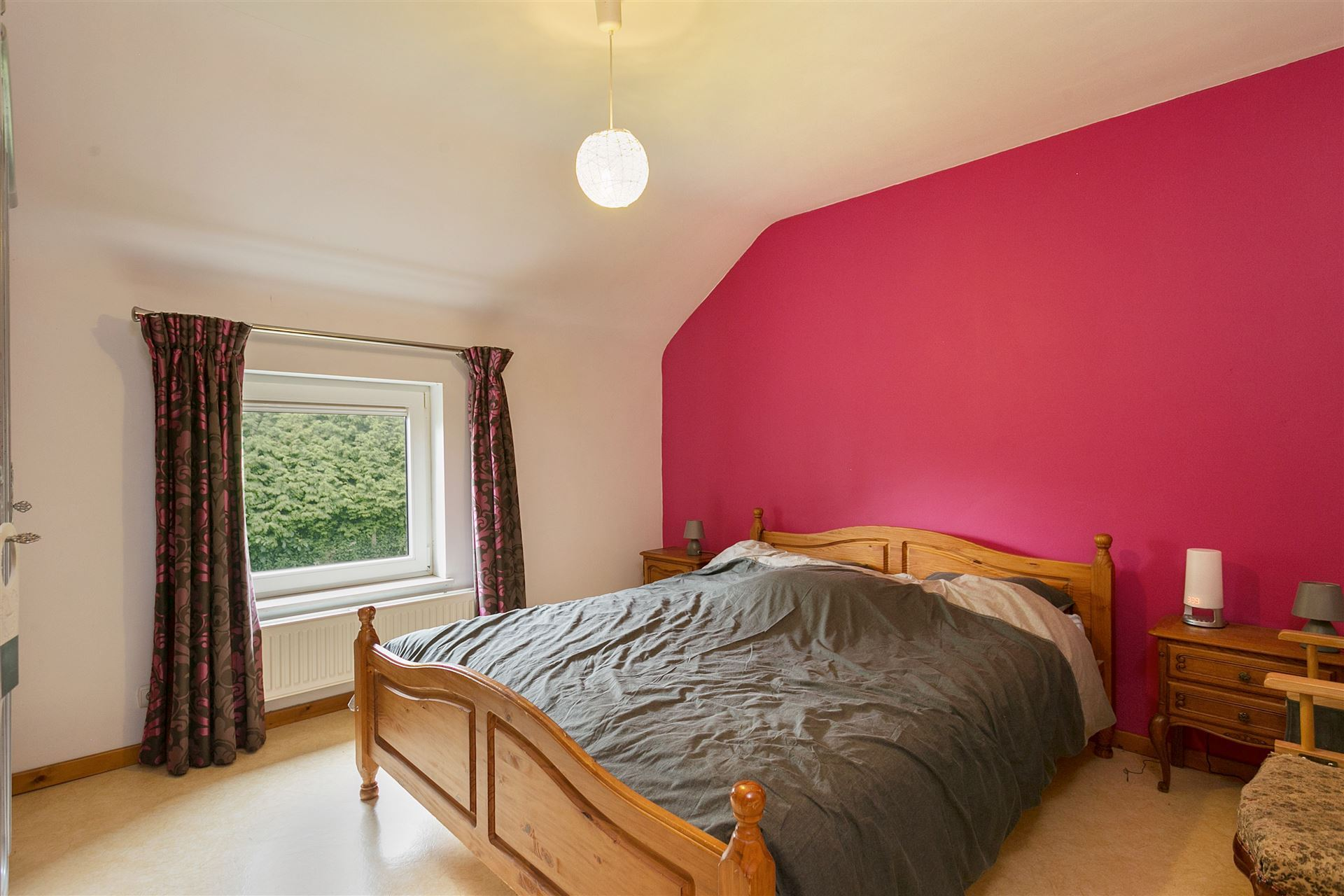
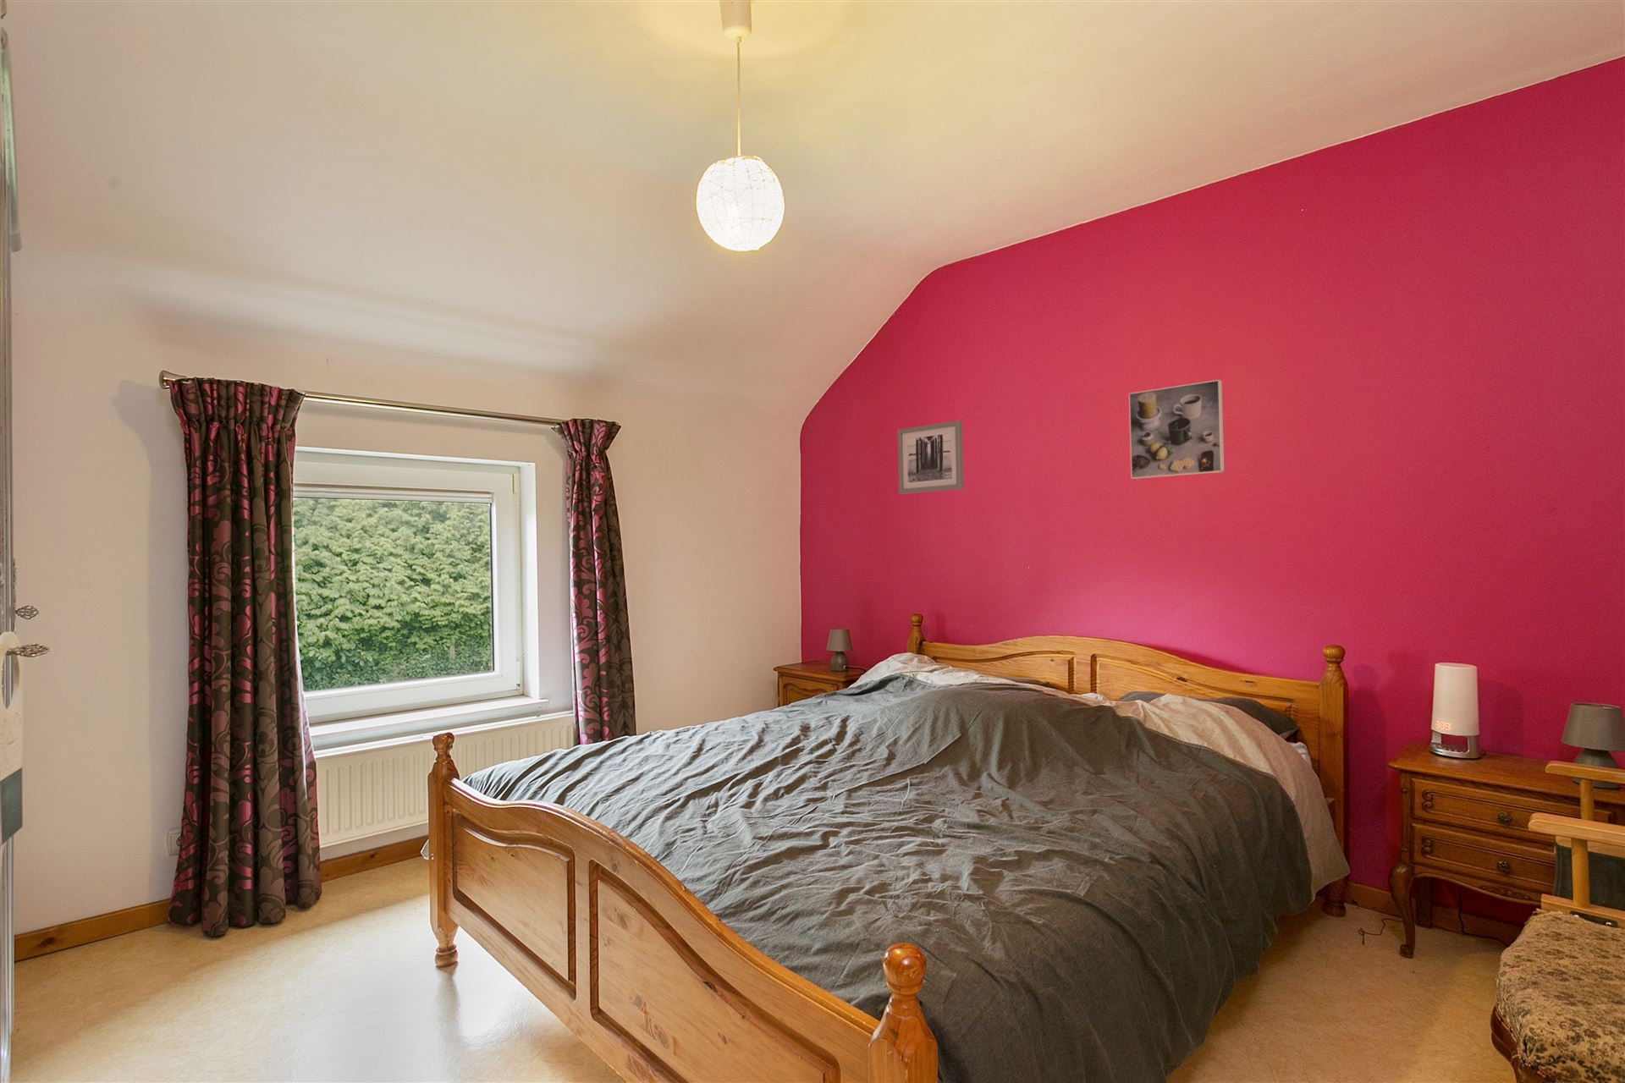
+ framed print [1128,380,1226,480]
+ wall art [896,419,964,494]
